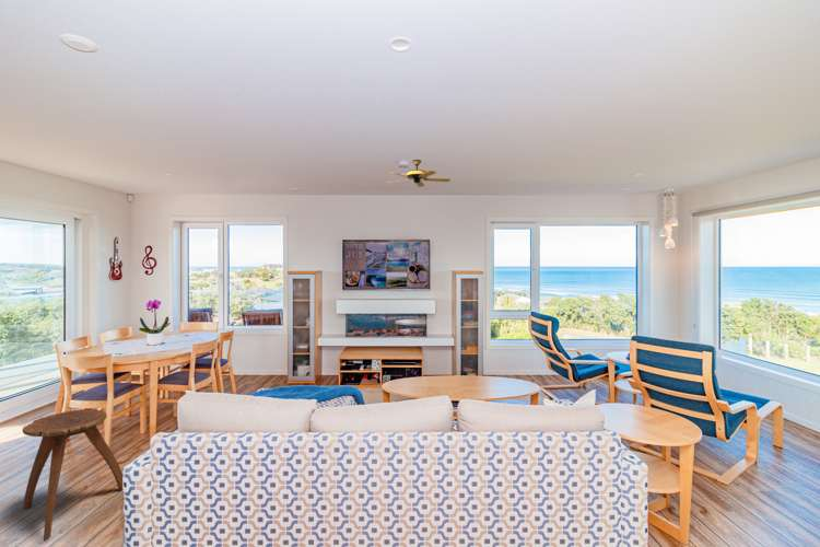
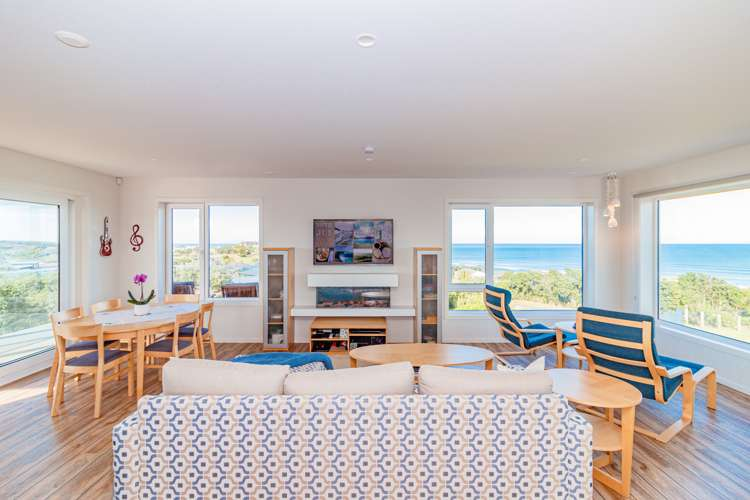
- ceiling fan [387,159,452,195]
- stool [22,408,124,543]
